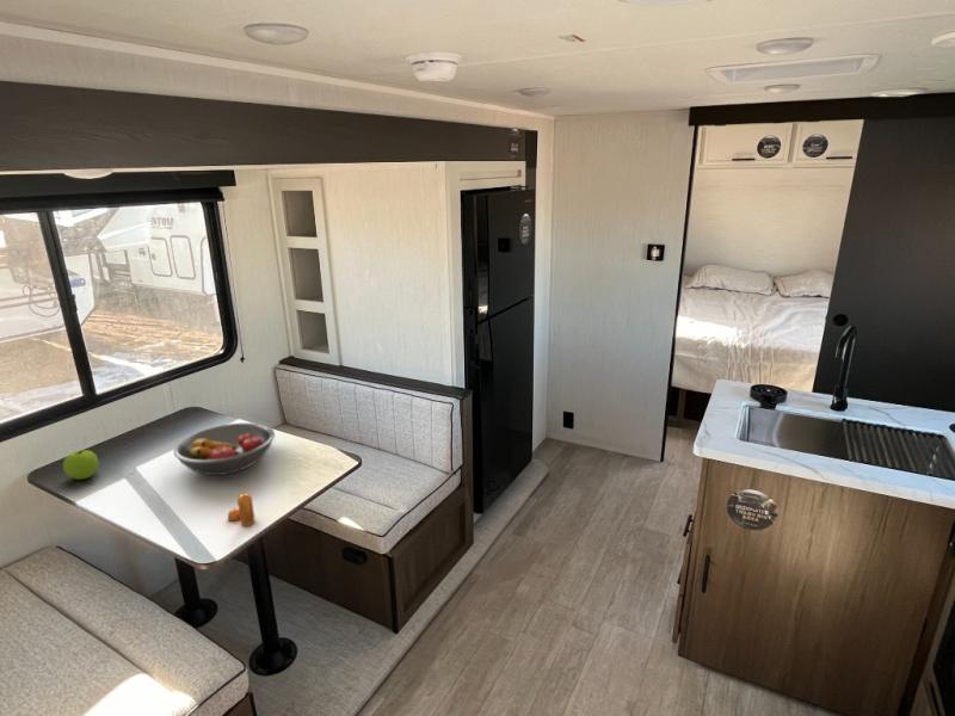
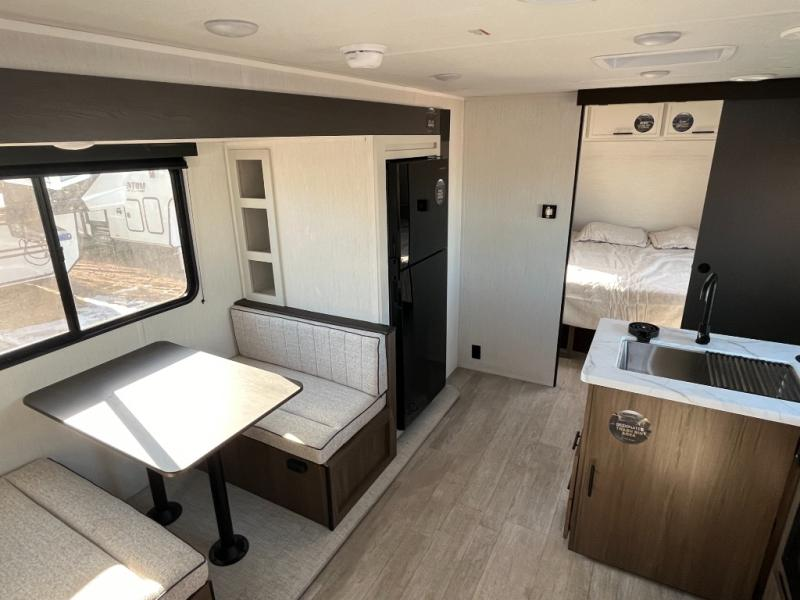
- fruit bowl [173,422,276,476]
- pepper shaker [227,492,257,526]
- apple [62,450,100,481]
